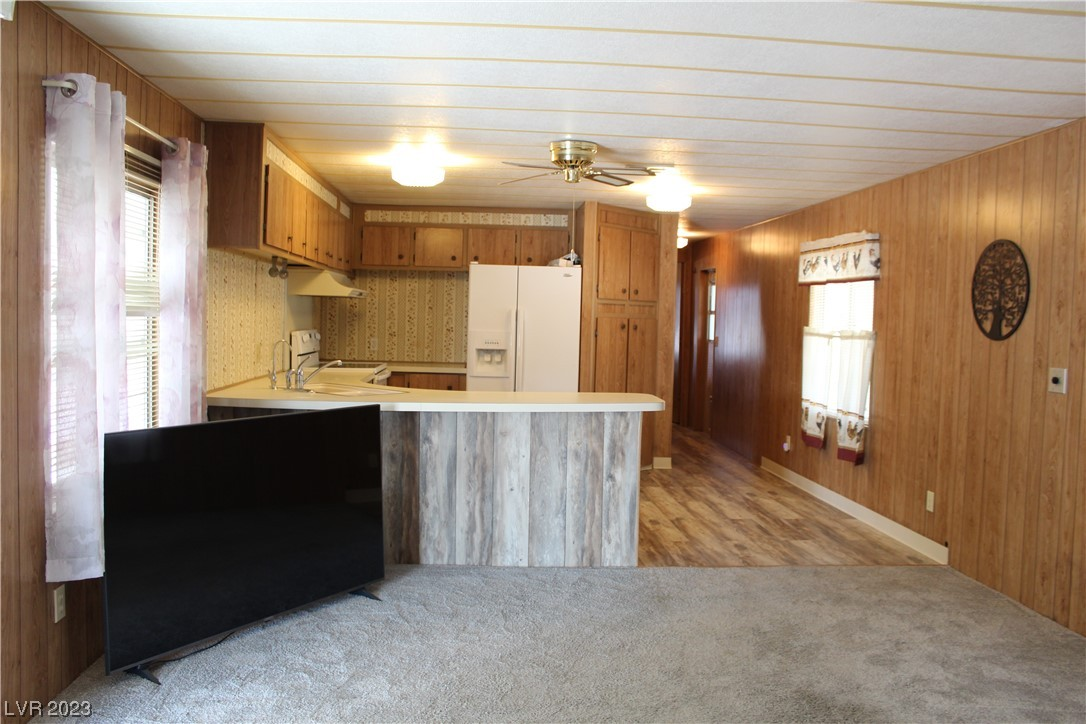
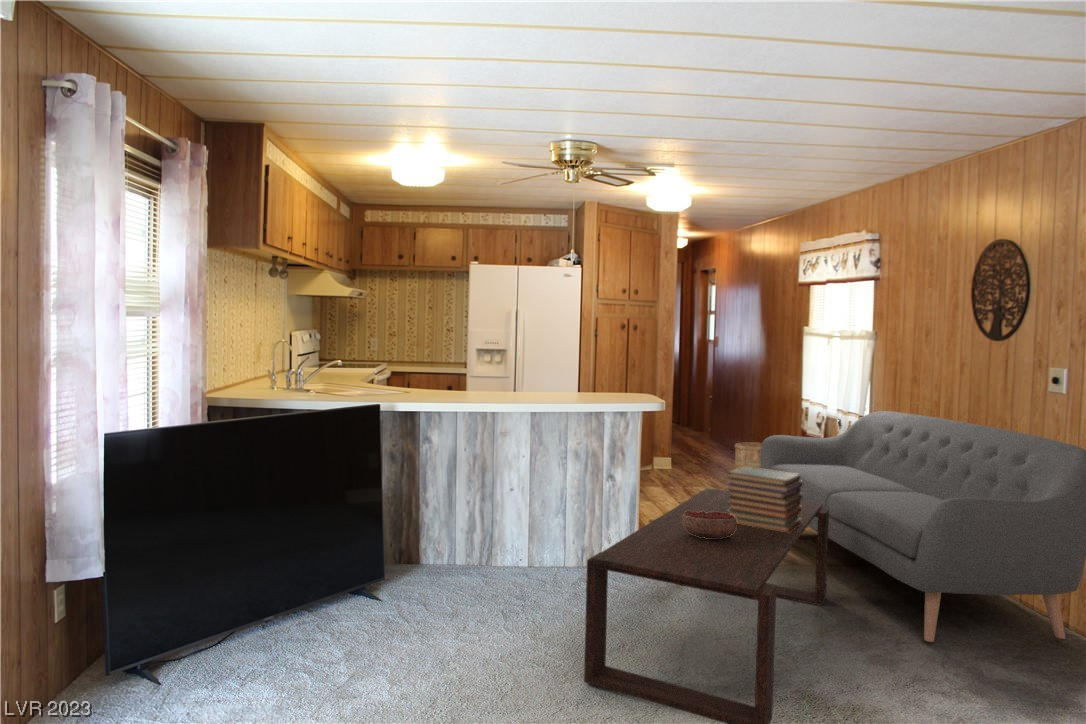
+ book stack [725,467,803,533]
+ coffee table [583,487,829,724]
+ wooden bucket [733,441,763,469]
+ decorative bowl [683,511,737,538]
+ sofa [760,410,1086,643]
